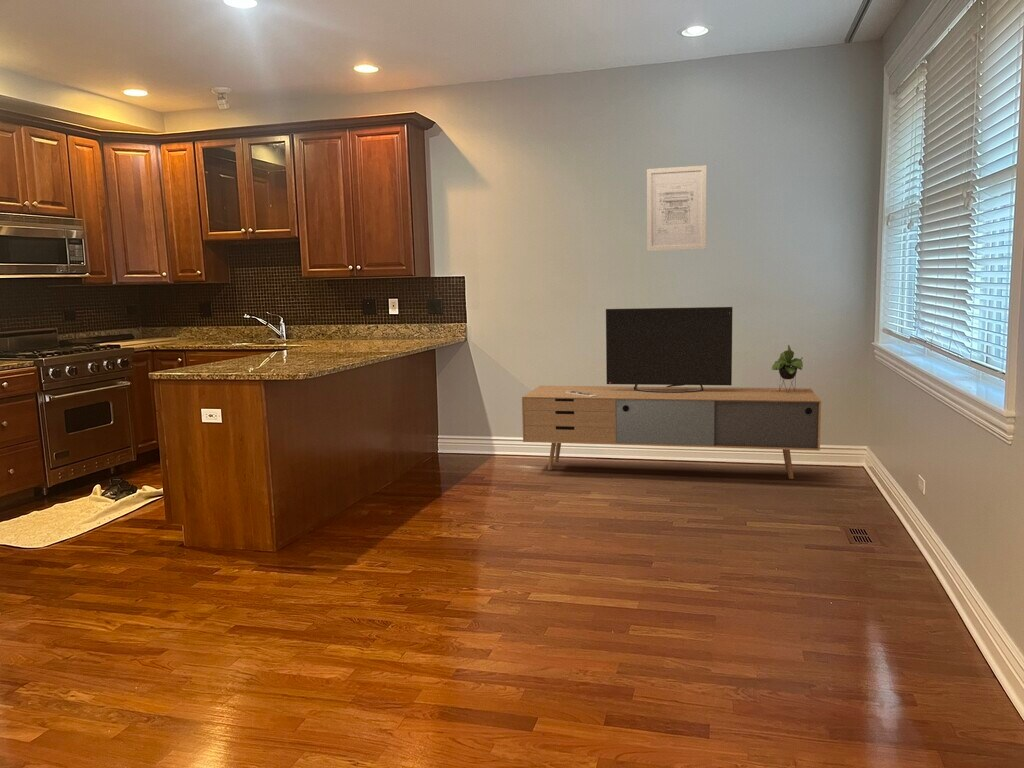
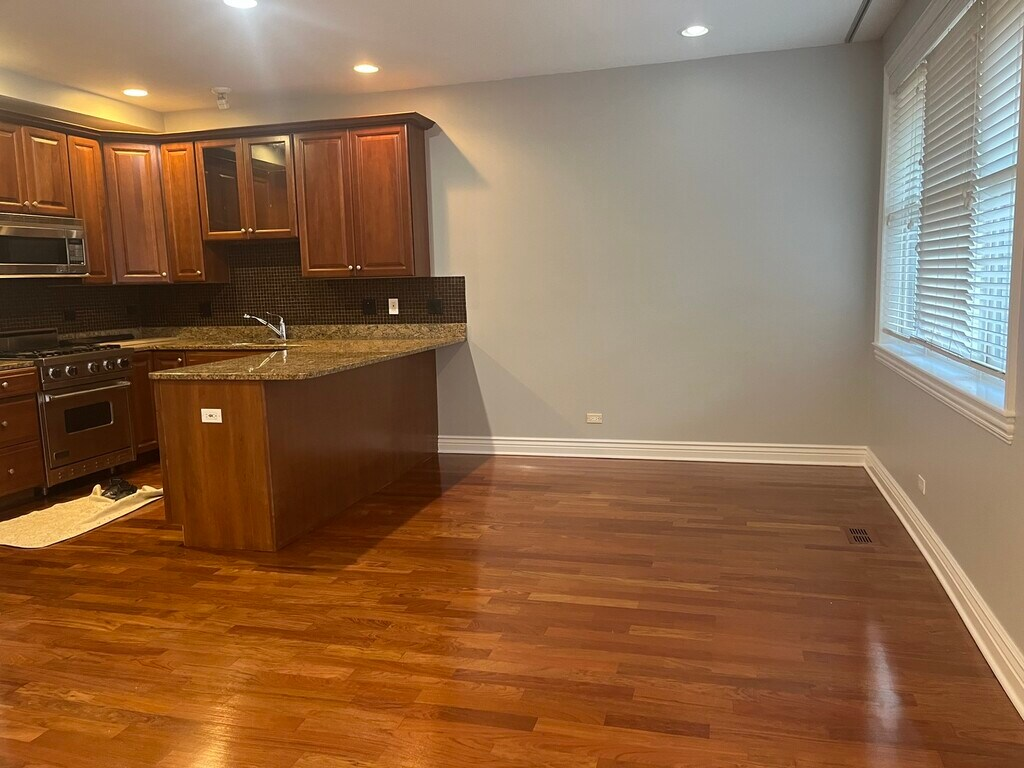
- media console [521,306,822,480]
- wall art [646,164,707,252]
